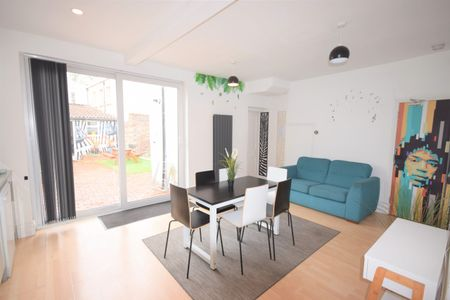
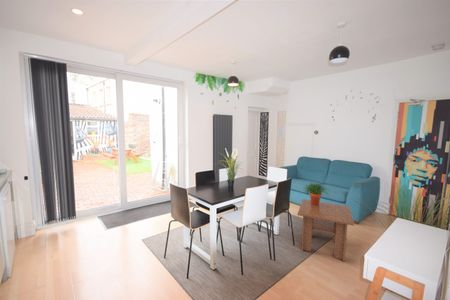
+ coffee table [297,198,355,263]
+ potted plant [302,182,330,206]
